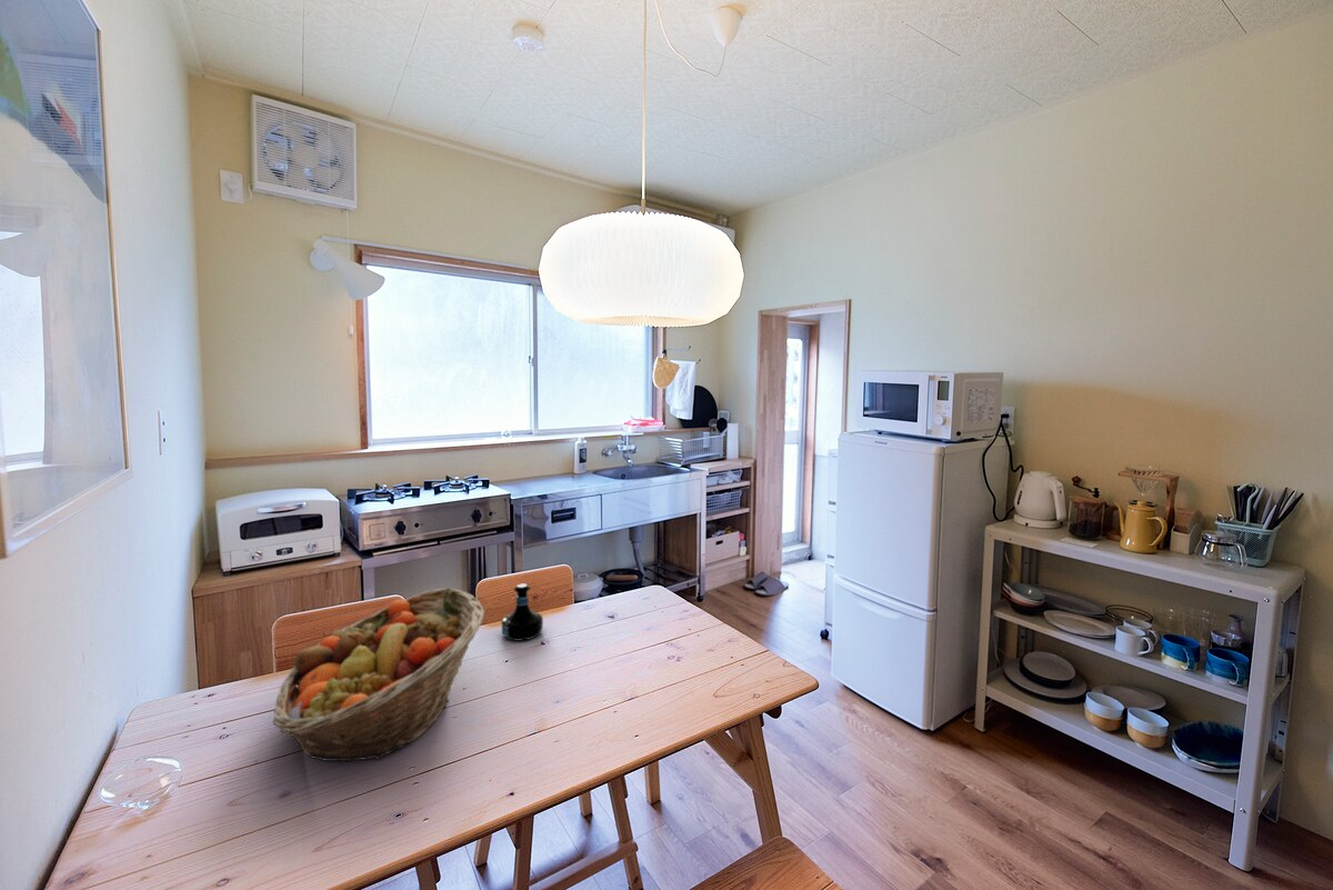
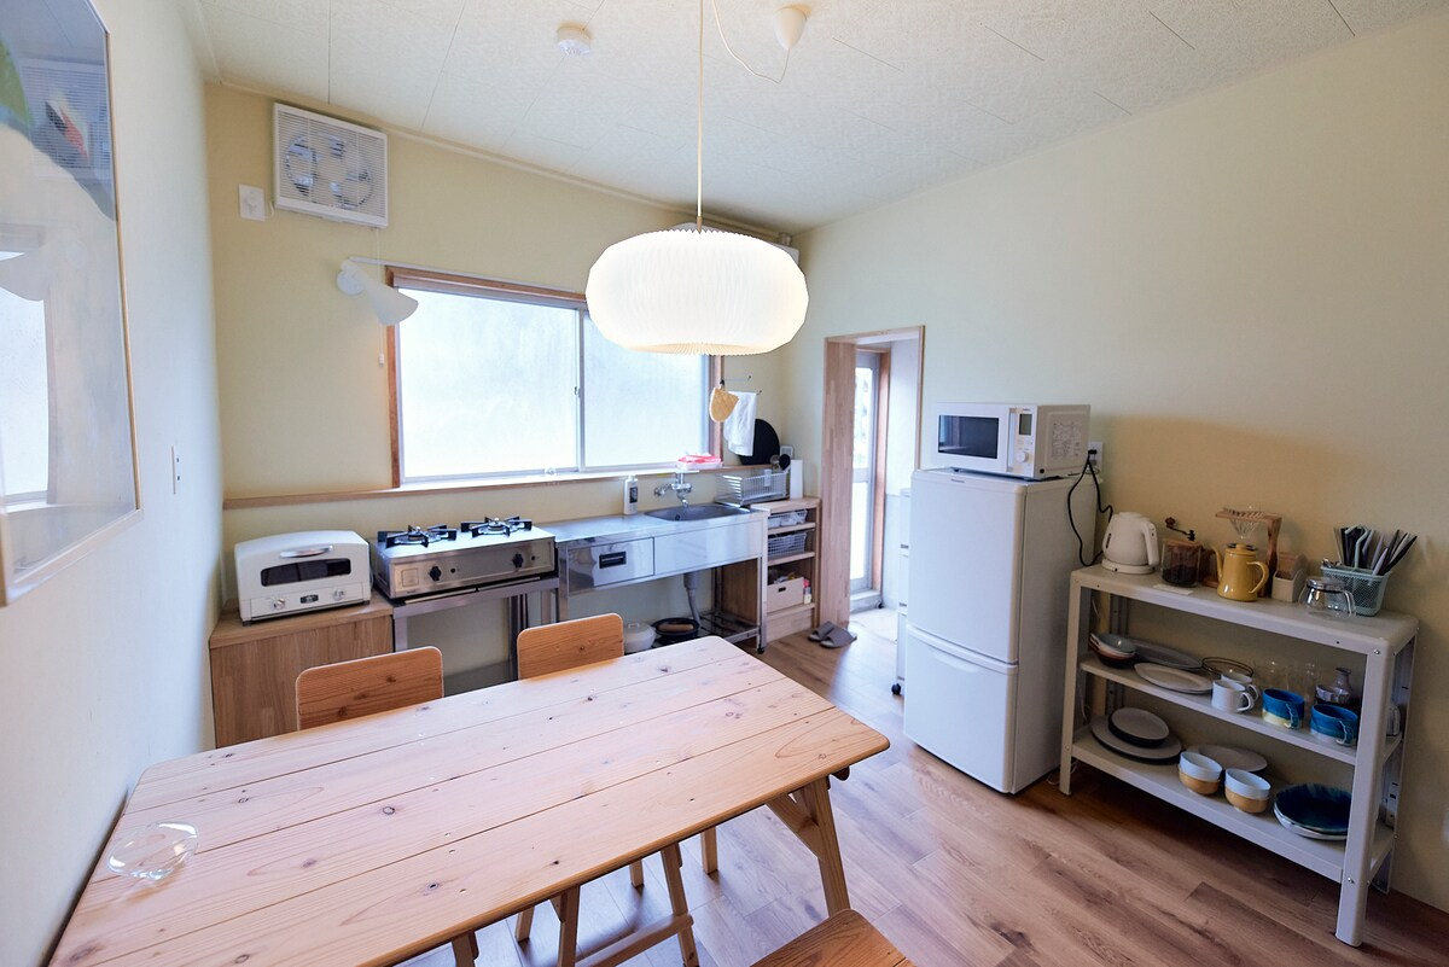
- tequila bottle [501,583,544,642]
- fruit basket [271,587,487,762]
